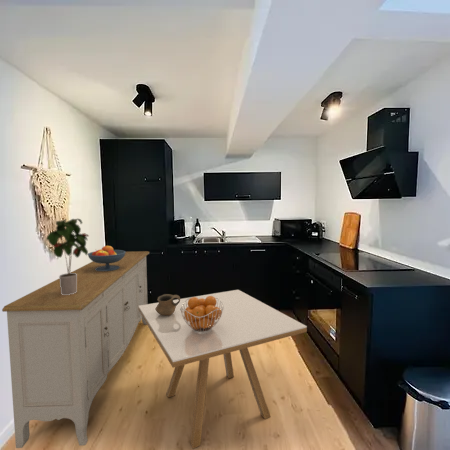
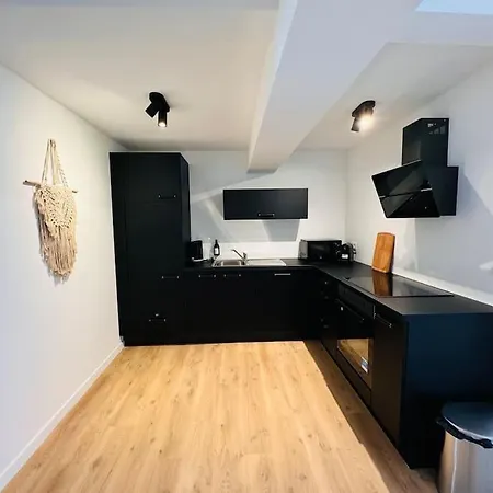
- potted plant [45,218,90,295]
- sideboard [1,250,150,449]
- fruit bowl [87,244,126,271]
- pottery [155,293,181,315]
- dining table [138,289,308,449]
- fruit basket [180,296,223,333]
